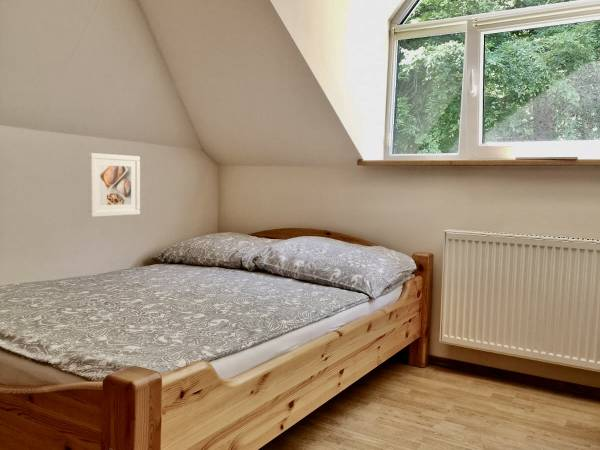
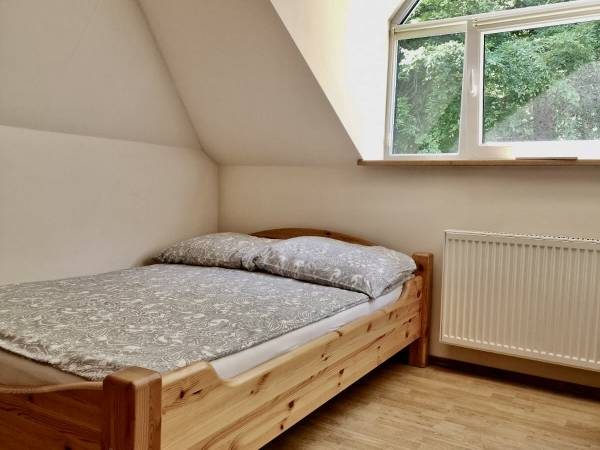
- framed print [87,152,141,218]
